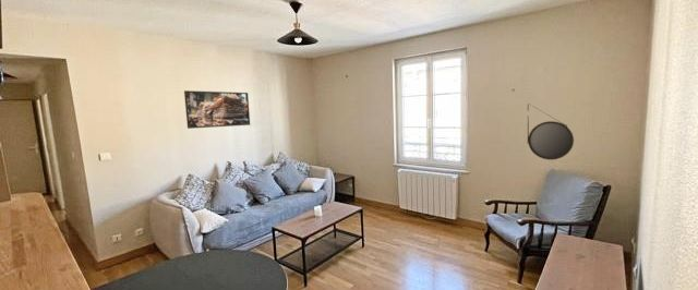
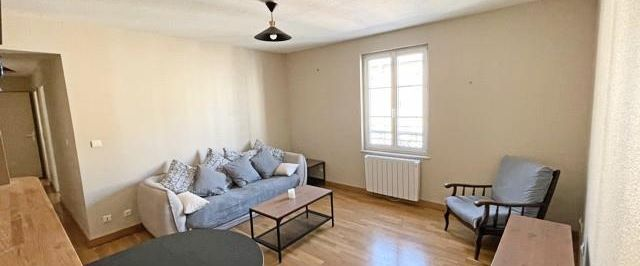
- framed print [183,89,251,130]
- home mirror [527,102,575,161]
